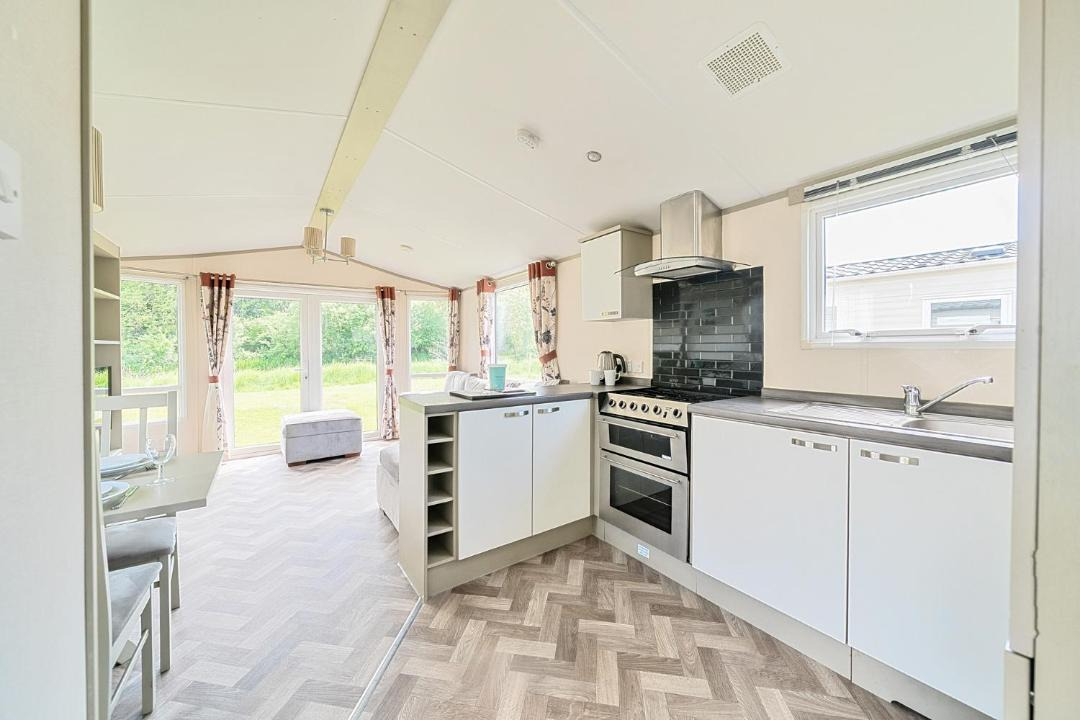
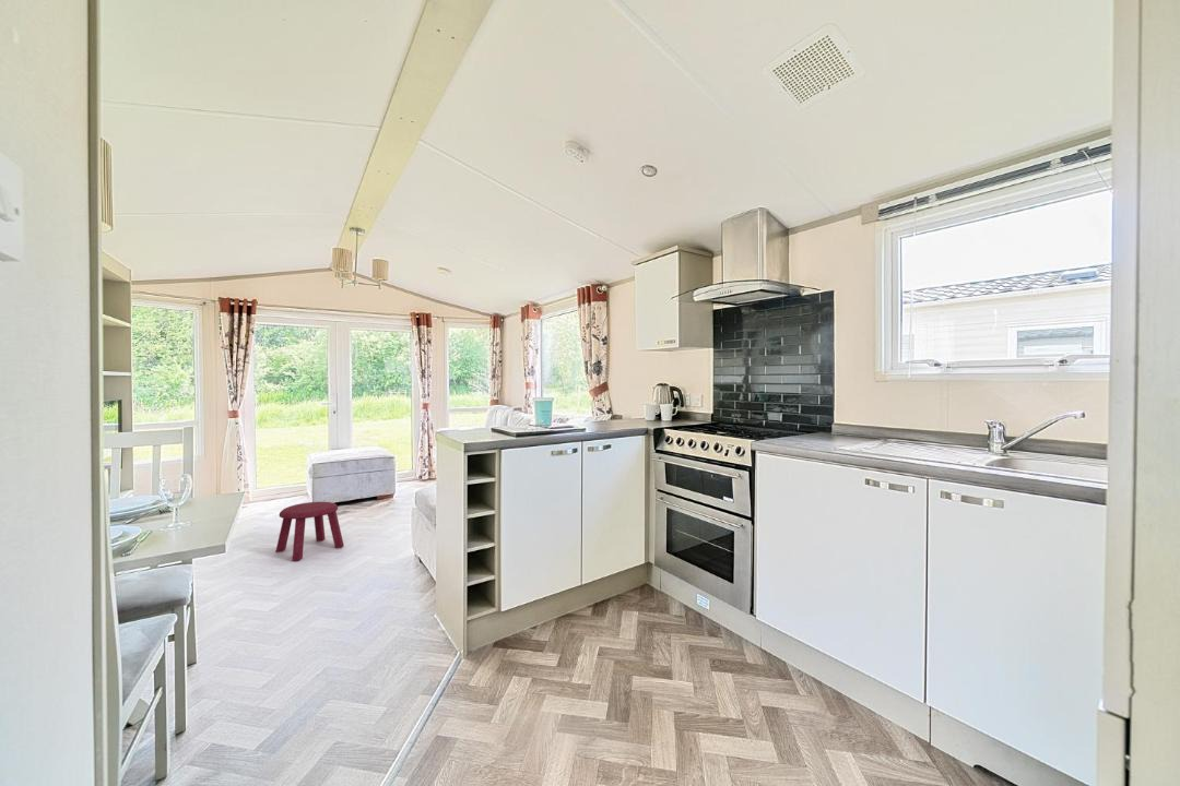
+ stool [274,501,345,562]
